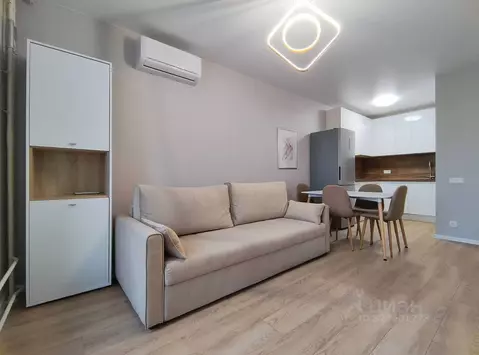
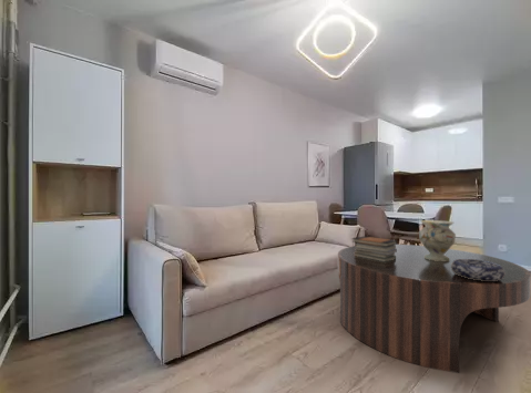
+ decorative vase [418,219,457,261]
+ coffee table [337,244,531,374]
+ decorative bowl [451,259,506,281]
+ book stack [351,236,398,262]
